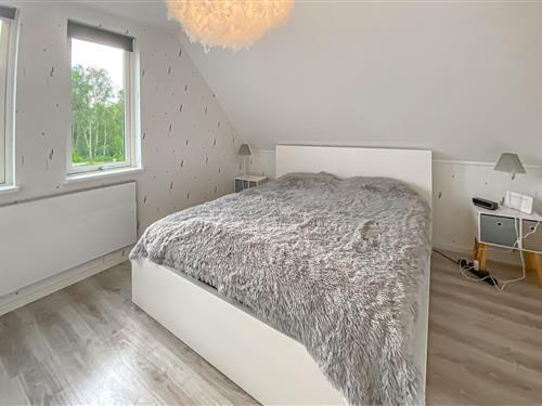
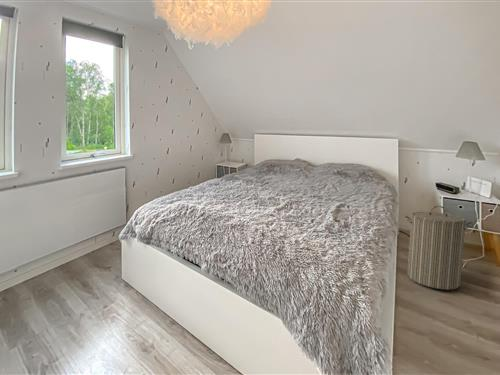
+ laundry hamper [404,205,474,291]
